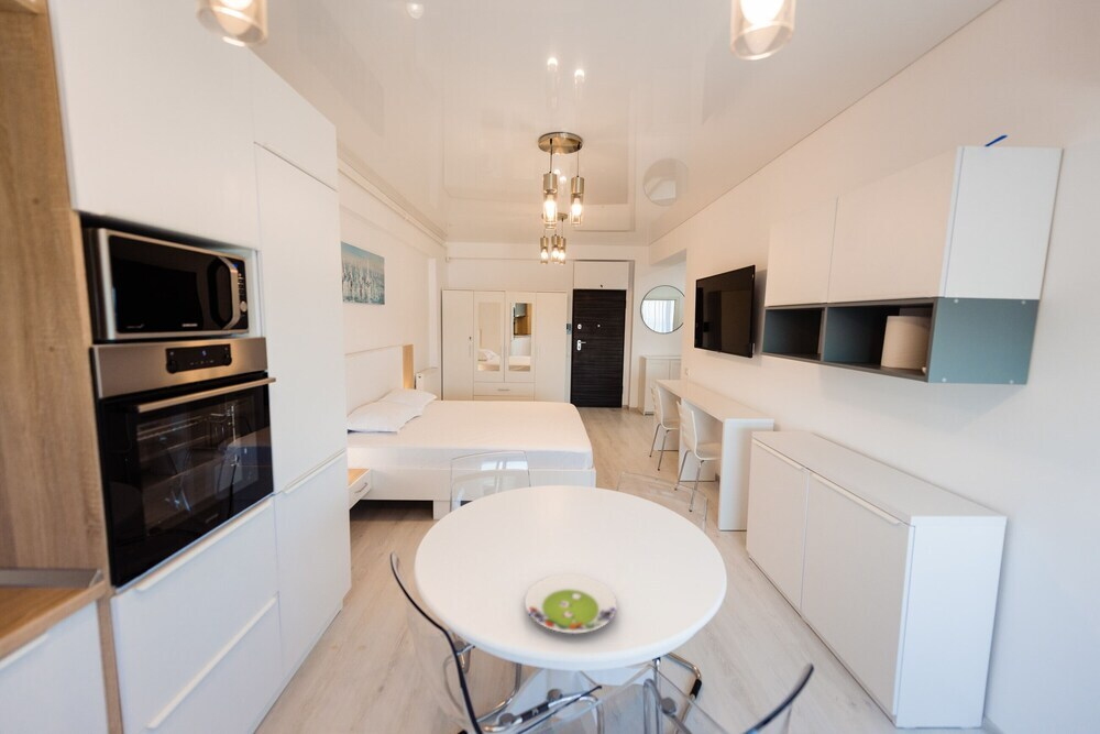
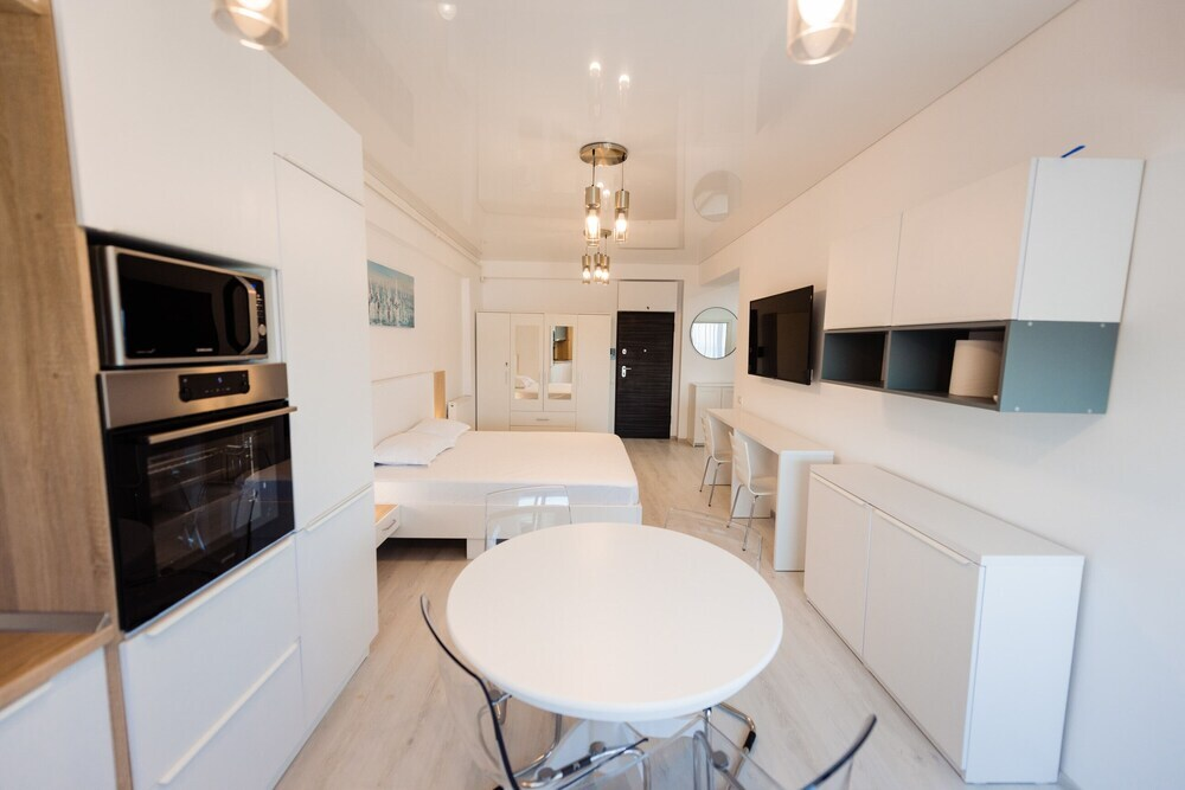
- salad plate [524,573,618,634]
